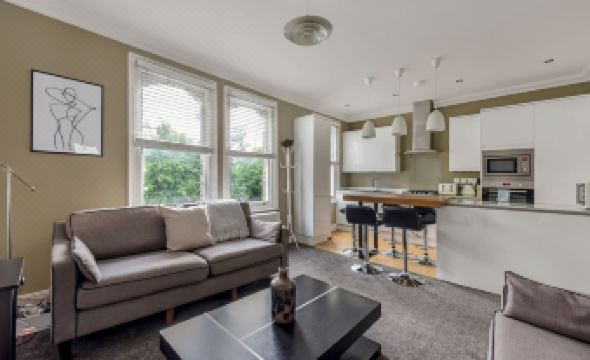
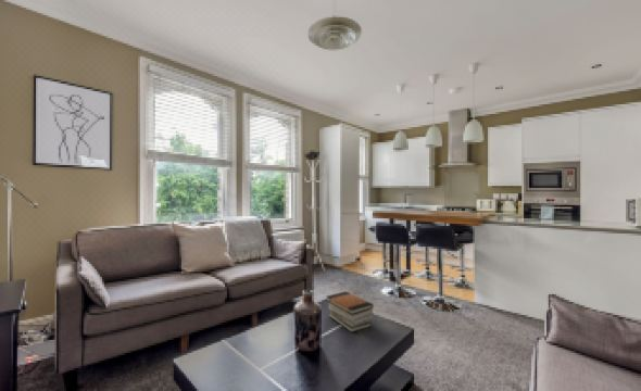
+ book stack [325,290,375,333]
